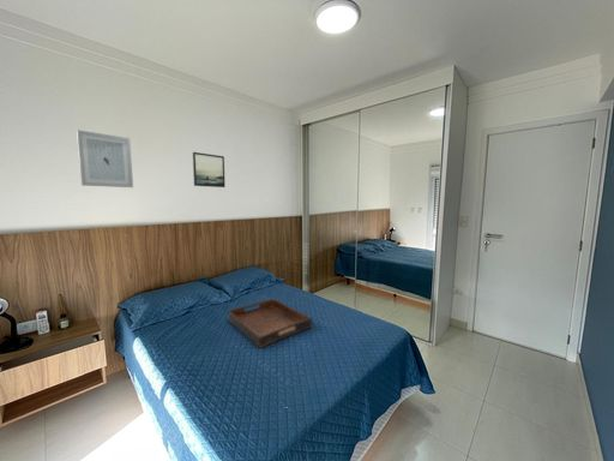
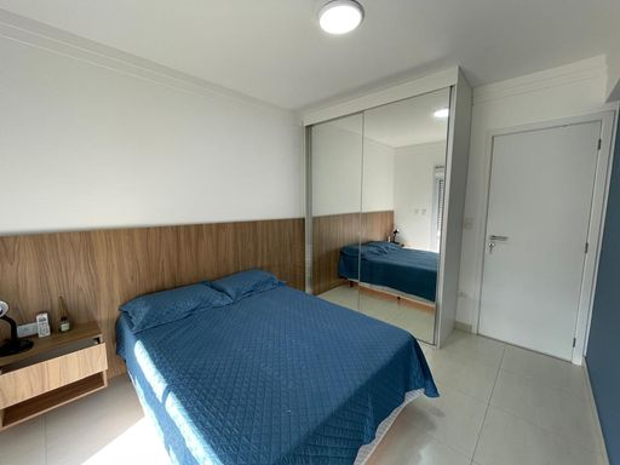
- serving tray [228,298,313,349]
- wall art [76,128,134,188]
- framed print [192,151,227,188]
